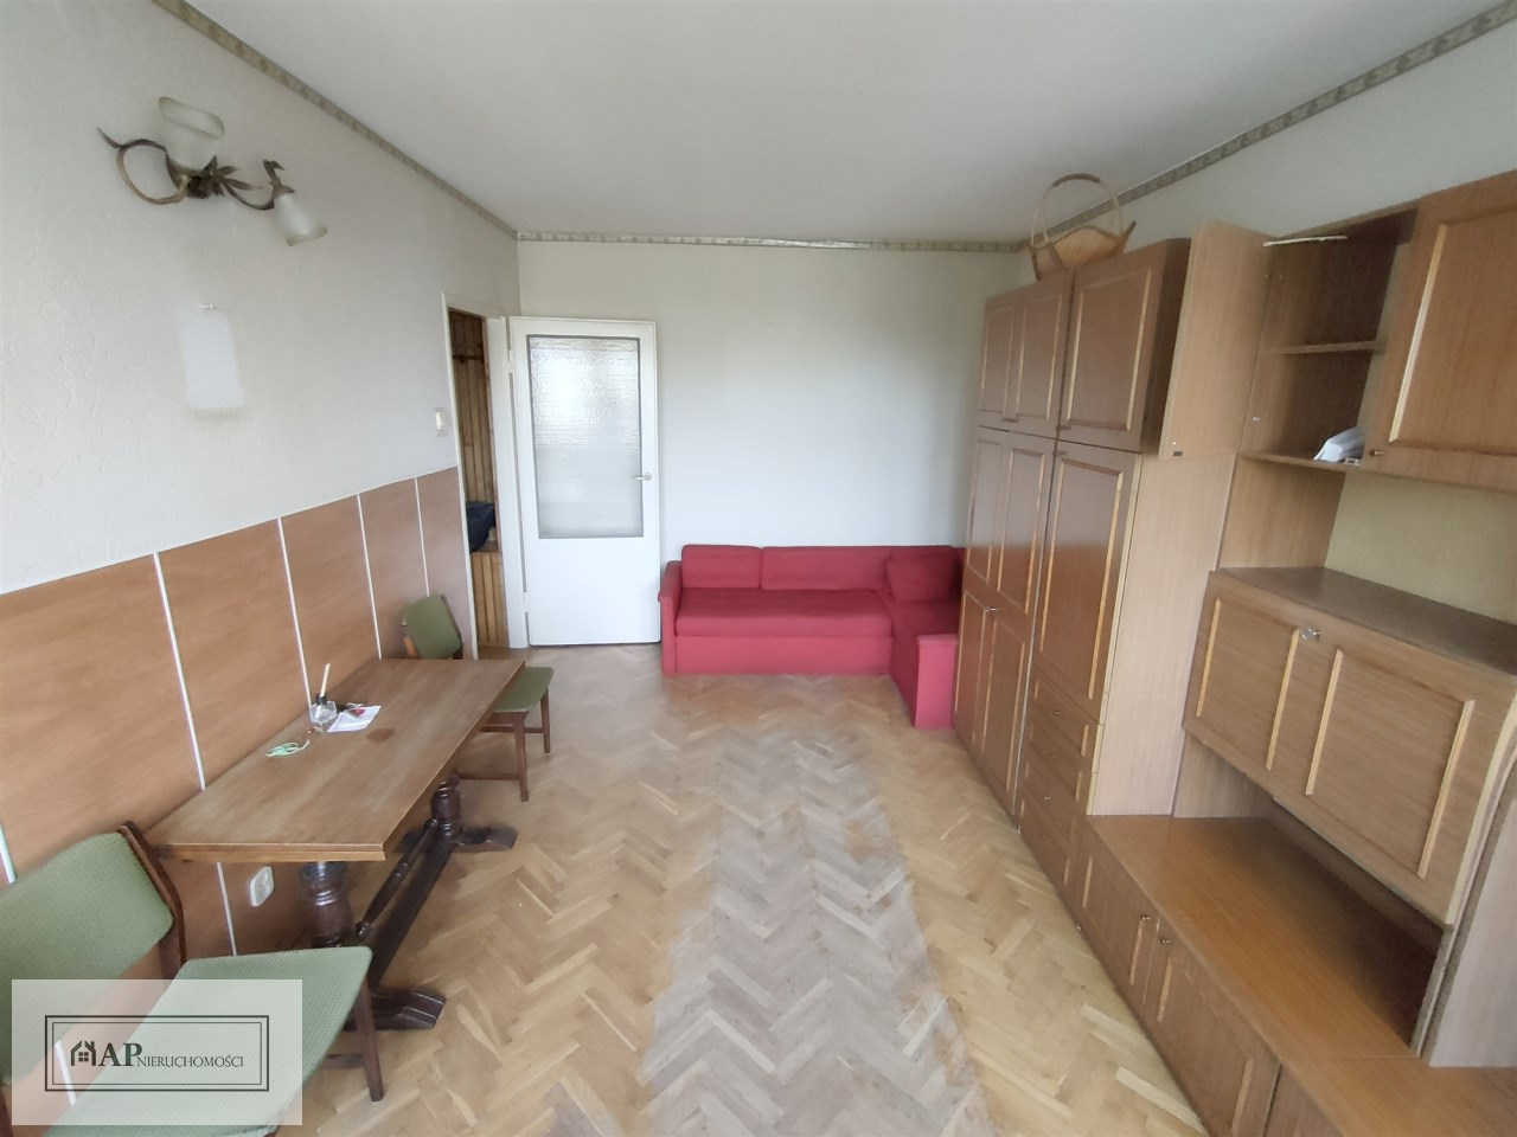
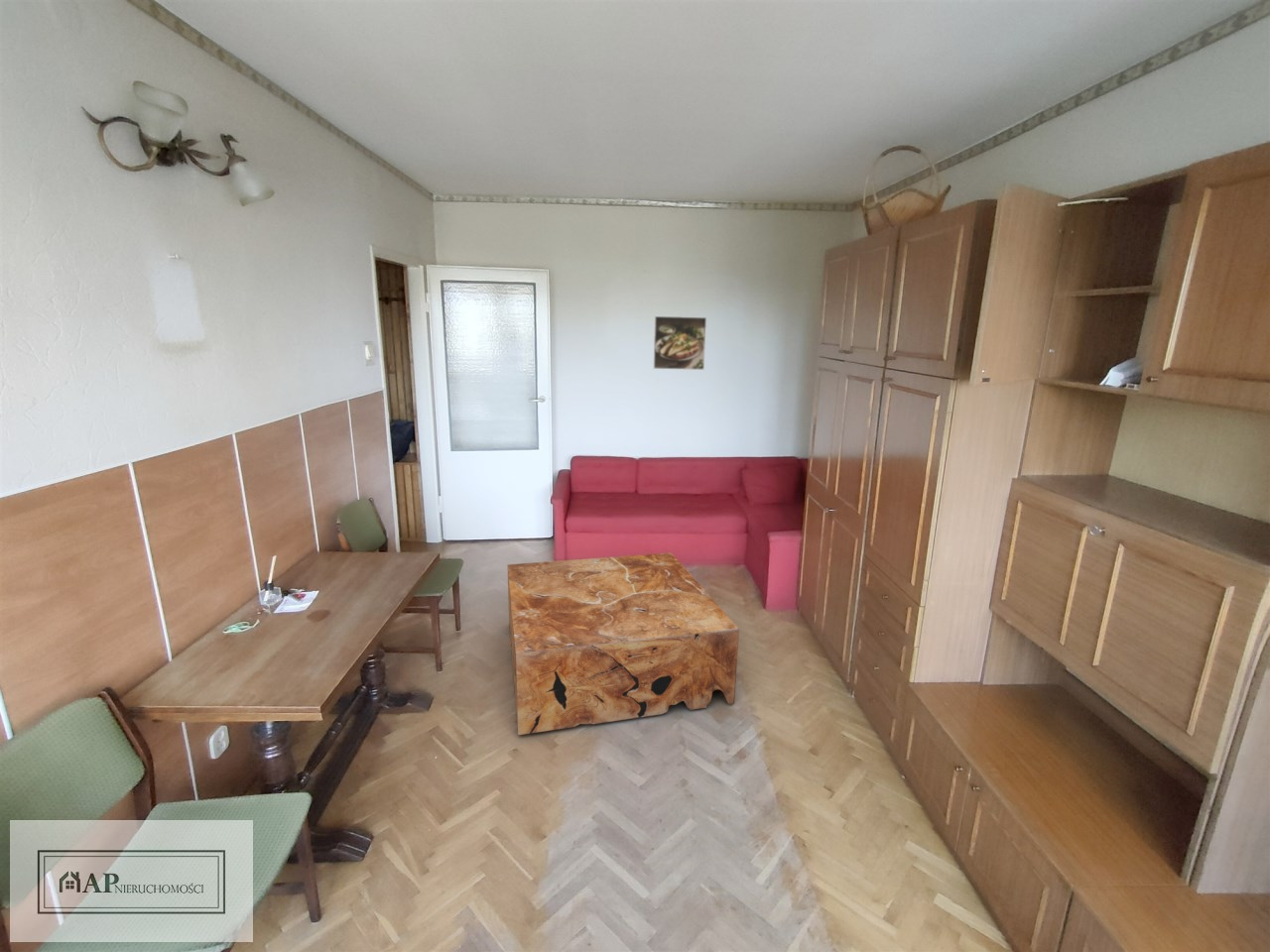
+ coffee table [506,552,740,736]
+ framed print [653,315,707,371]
